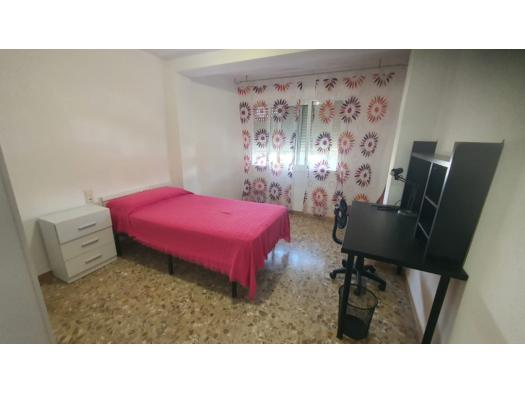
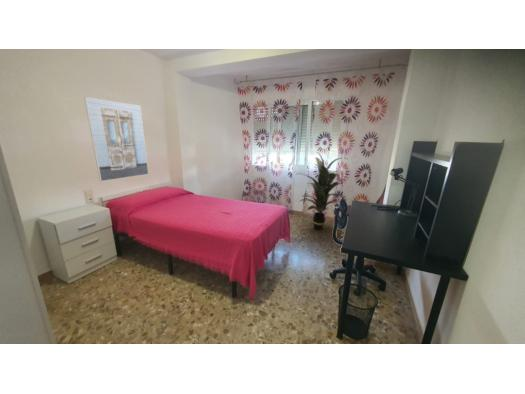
+ indoor plant [297,151,349,231]
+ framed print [83,96,150,182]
